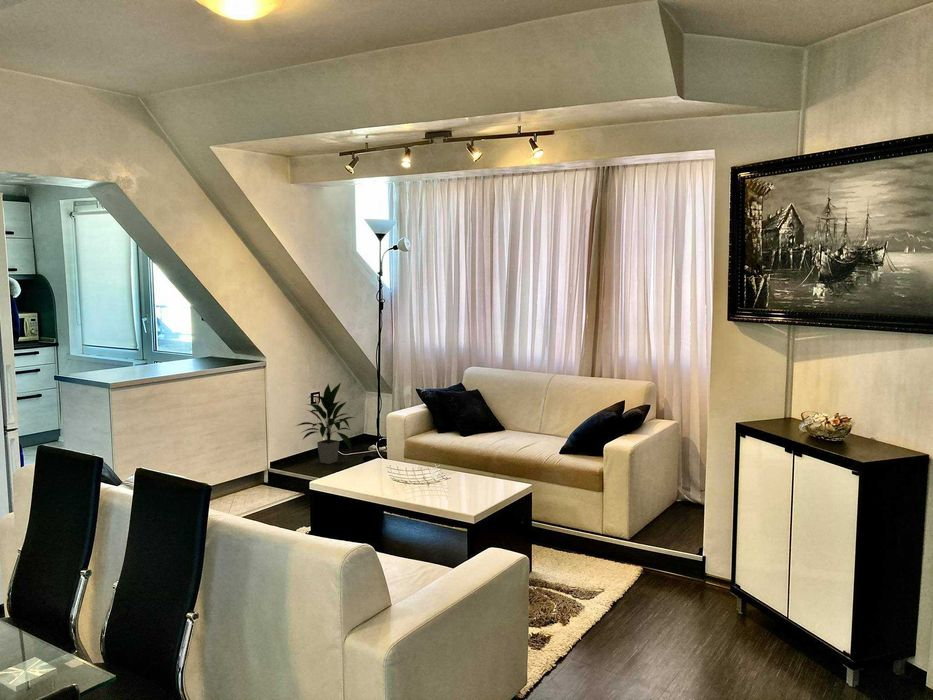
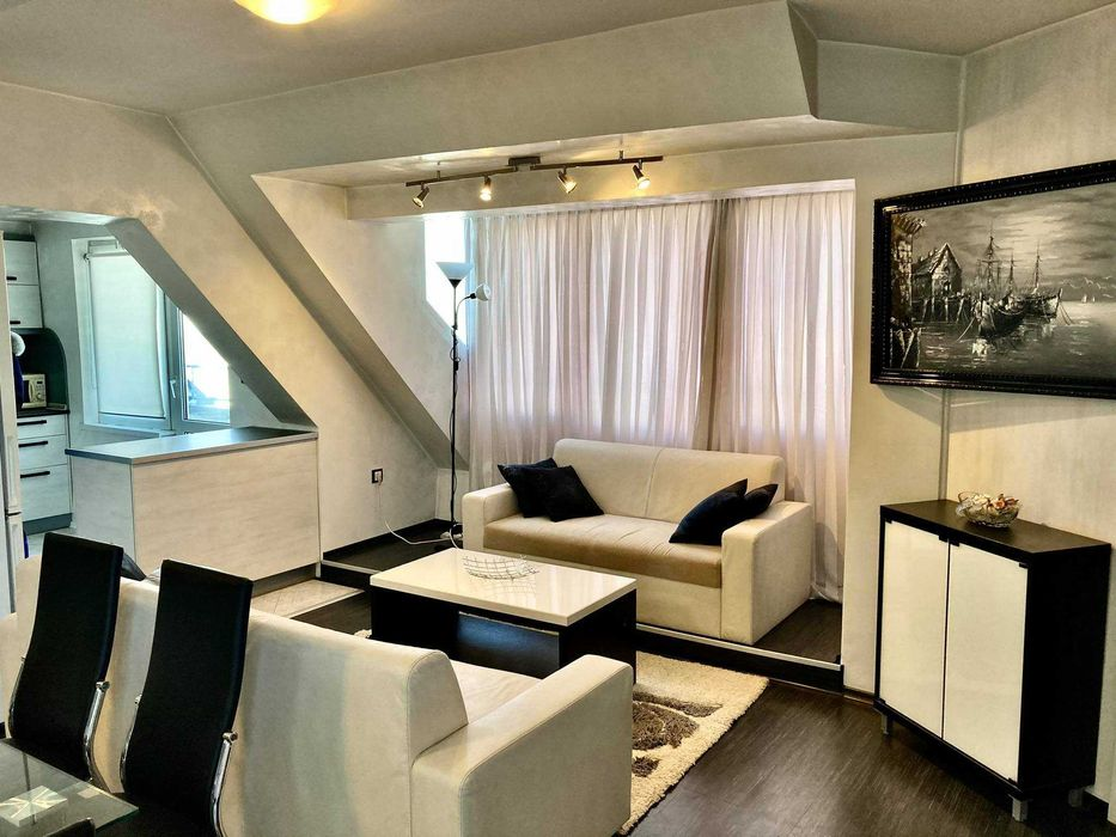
- indoor plant [294,382,355,465]
